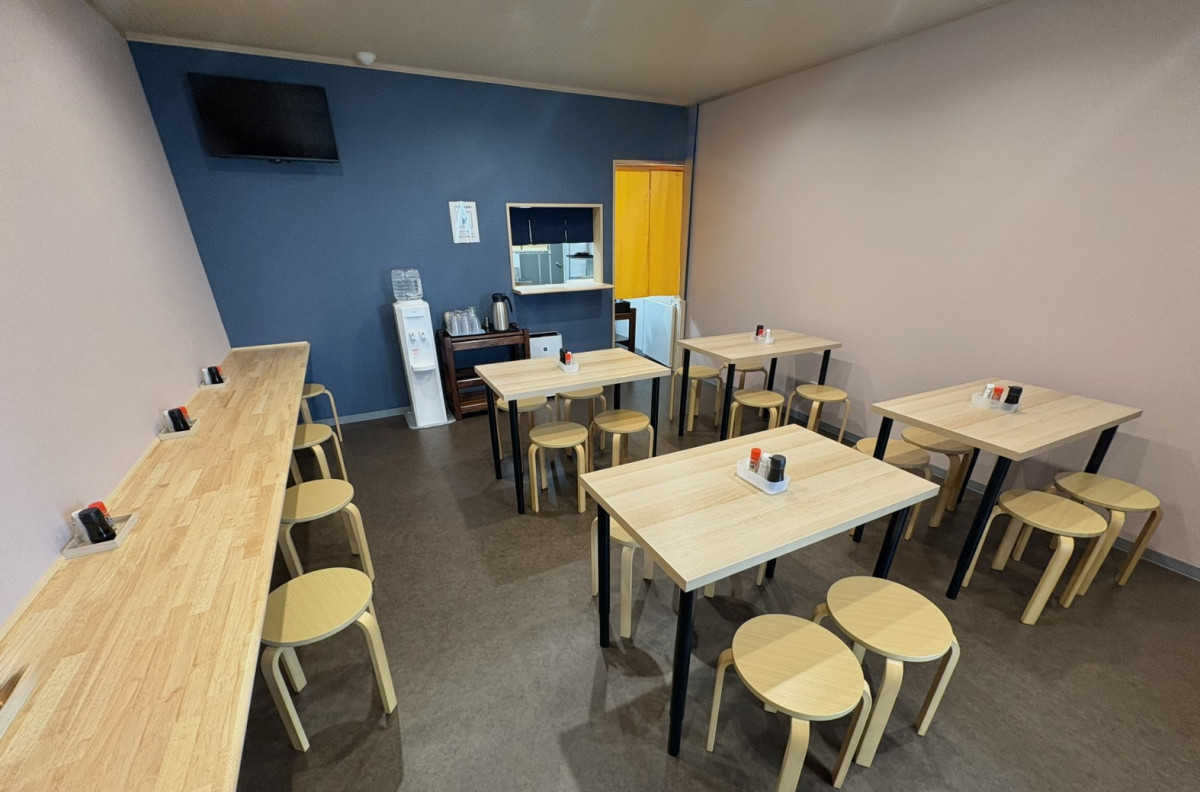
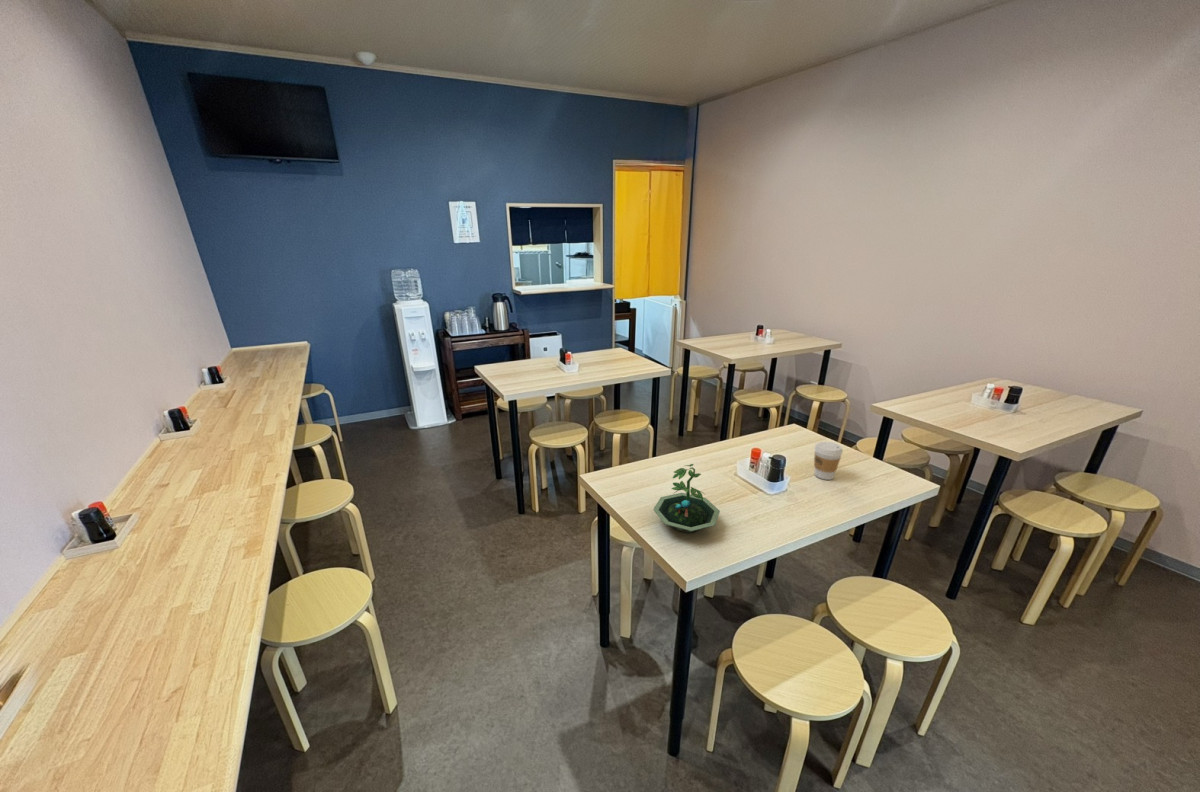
+ coffee cup [813,441,844,481]
+ terrarium [652,463,721,534]
